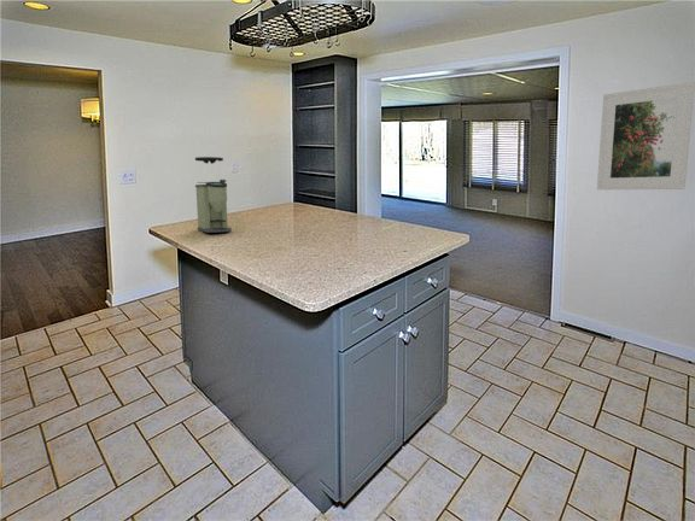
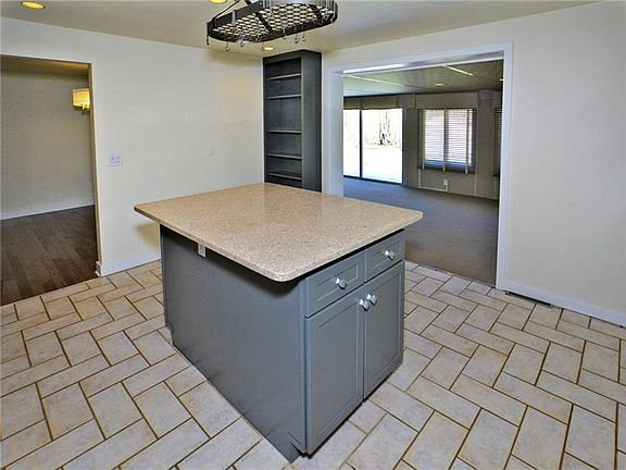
- coffee grinder [194,156,233,234]
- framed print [596,81,695,191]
